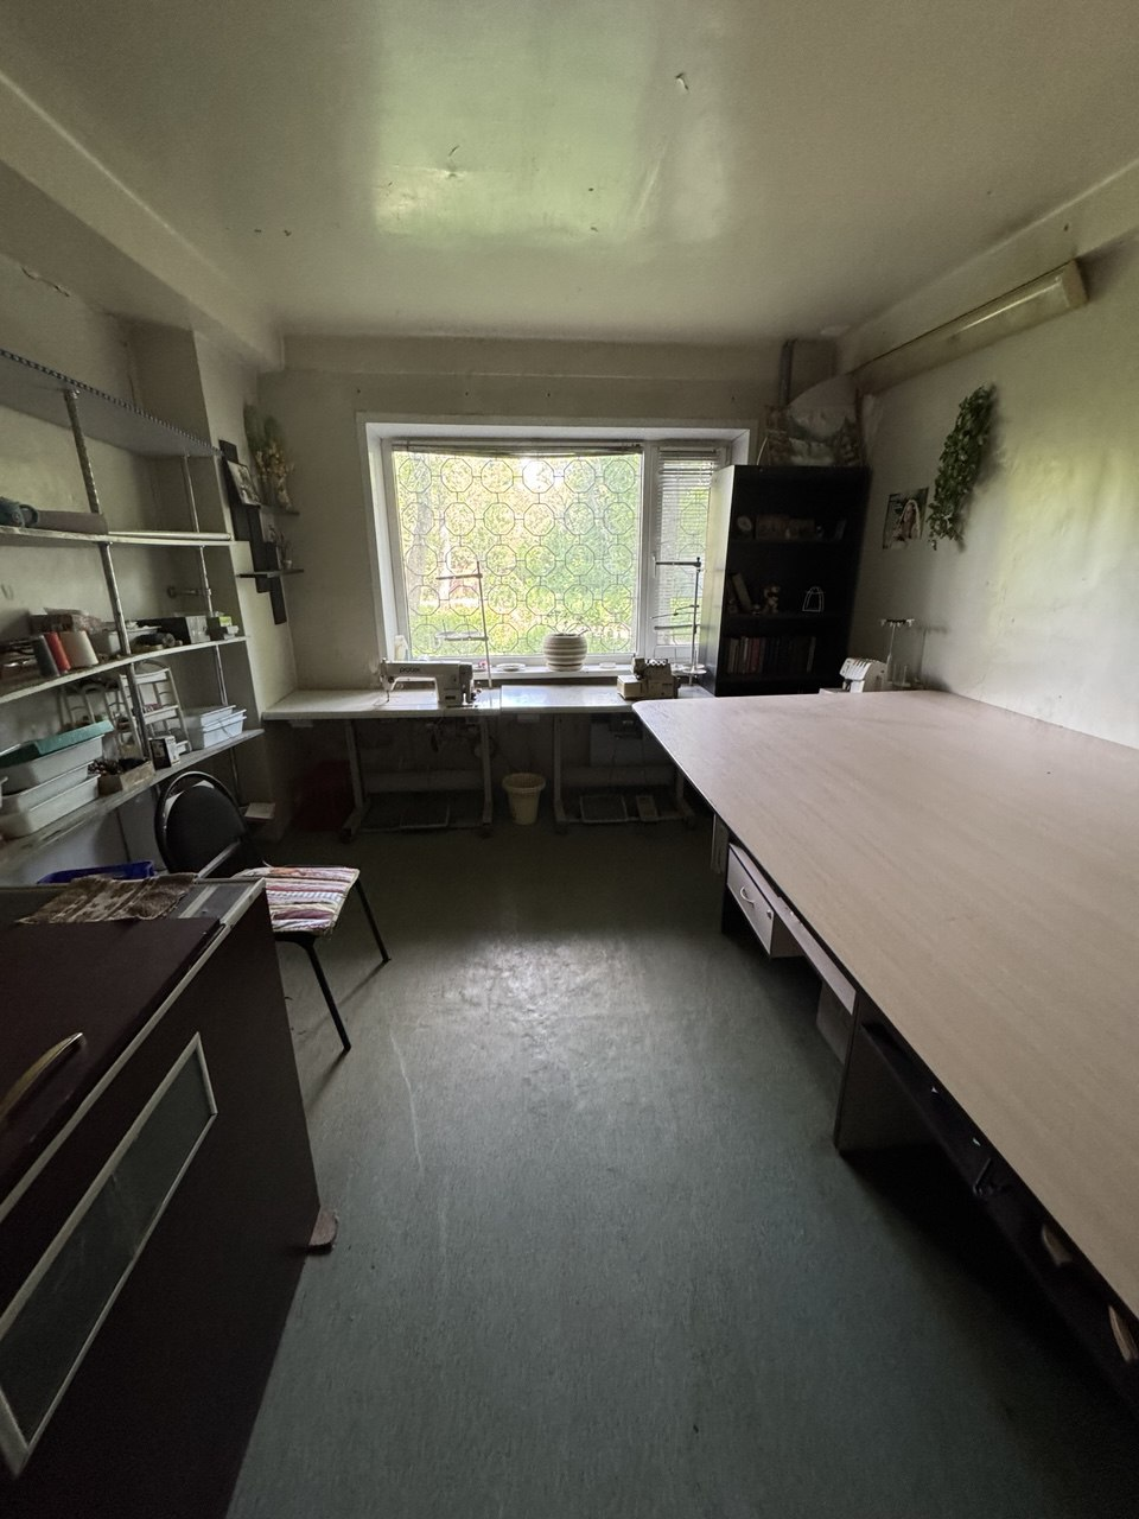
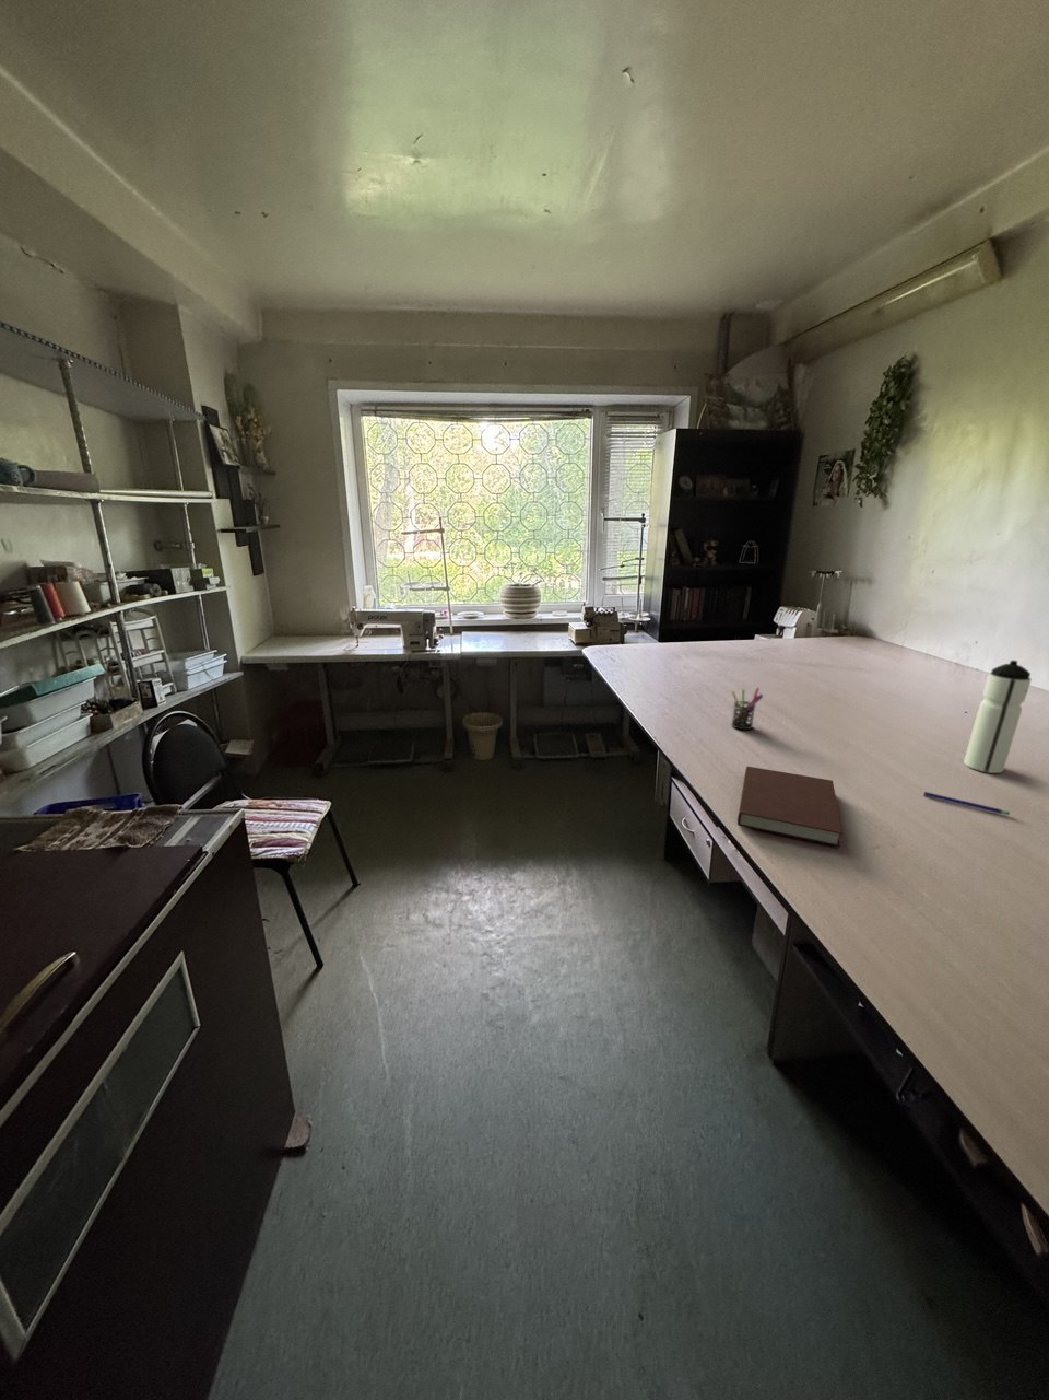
+ notebook [736,766,844,848]
+ pen holder [729,687,764,731]
+ pen [922,790,1010,816]
+ water bottle [963,659,1032,774]
